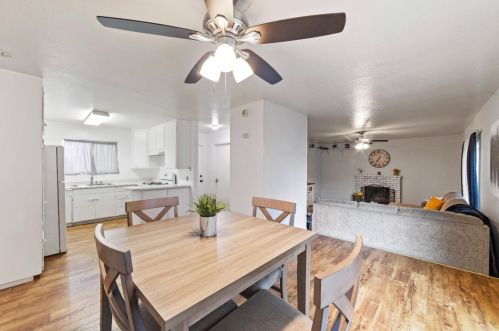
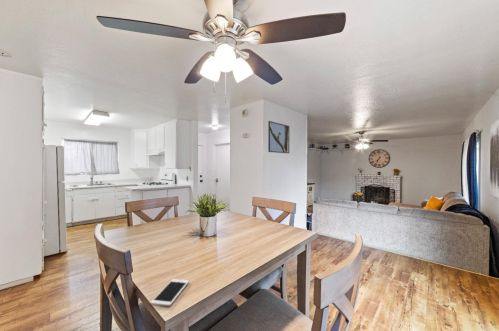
+ cell phone [150,278,190,307]
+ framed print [267,120,290,154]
